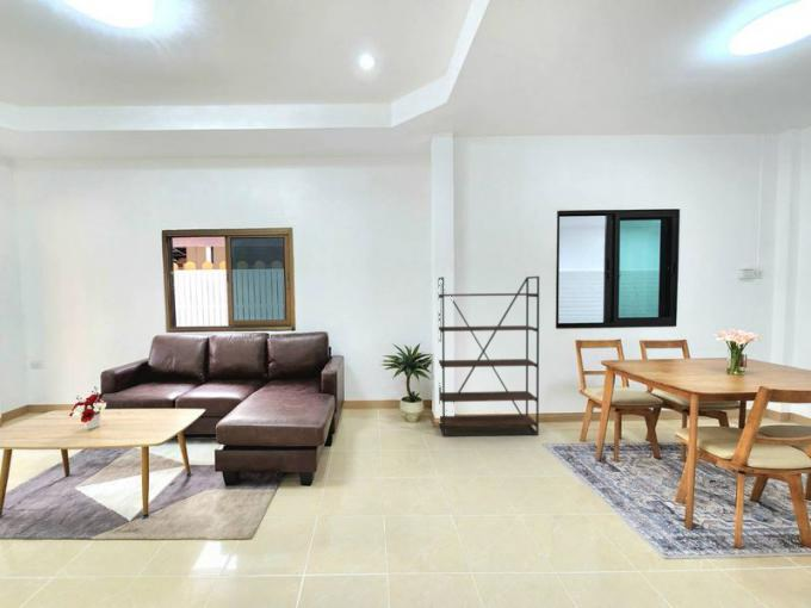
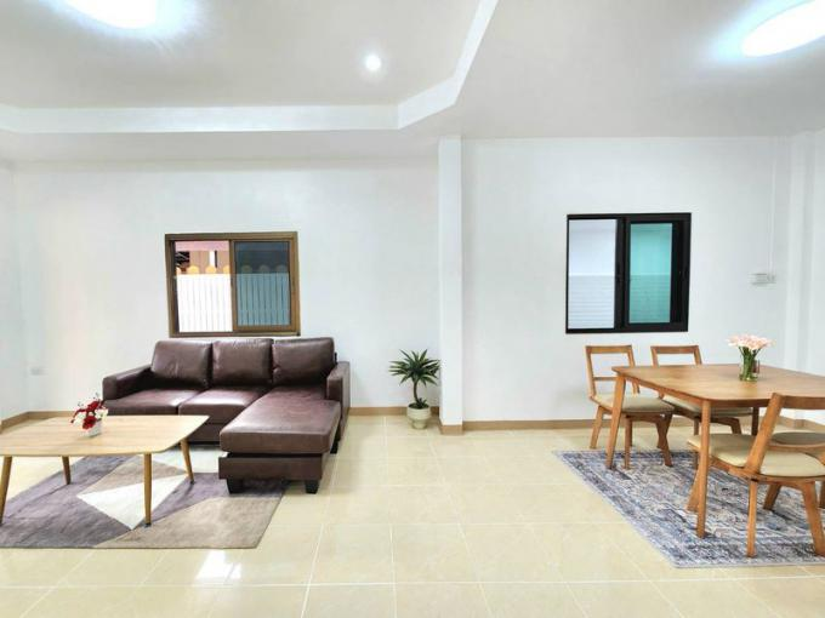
- bookshelf [438,275,540,439]
